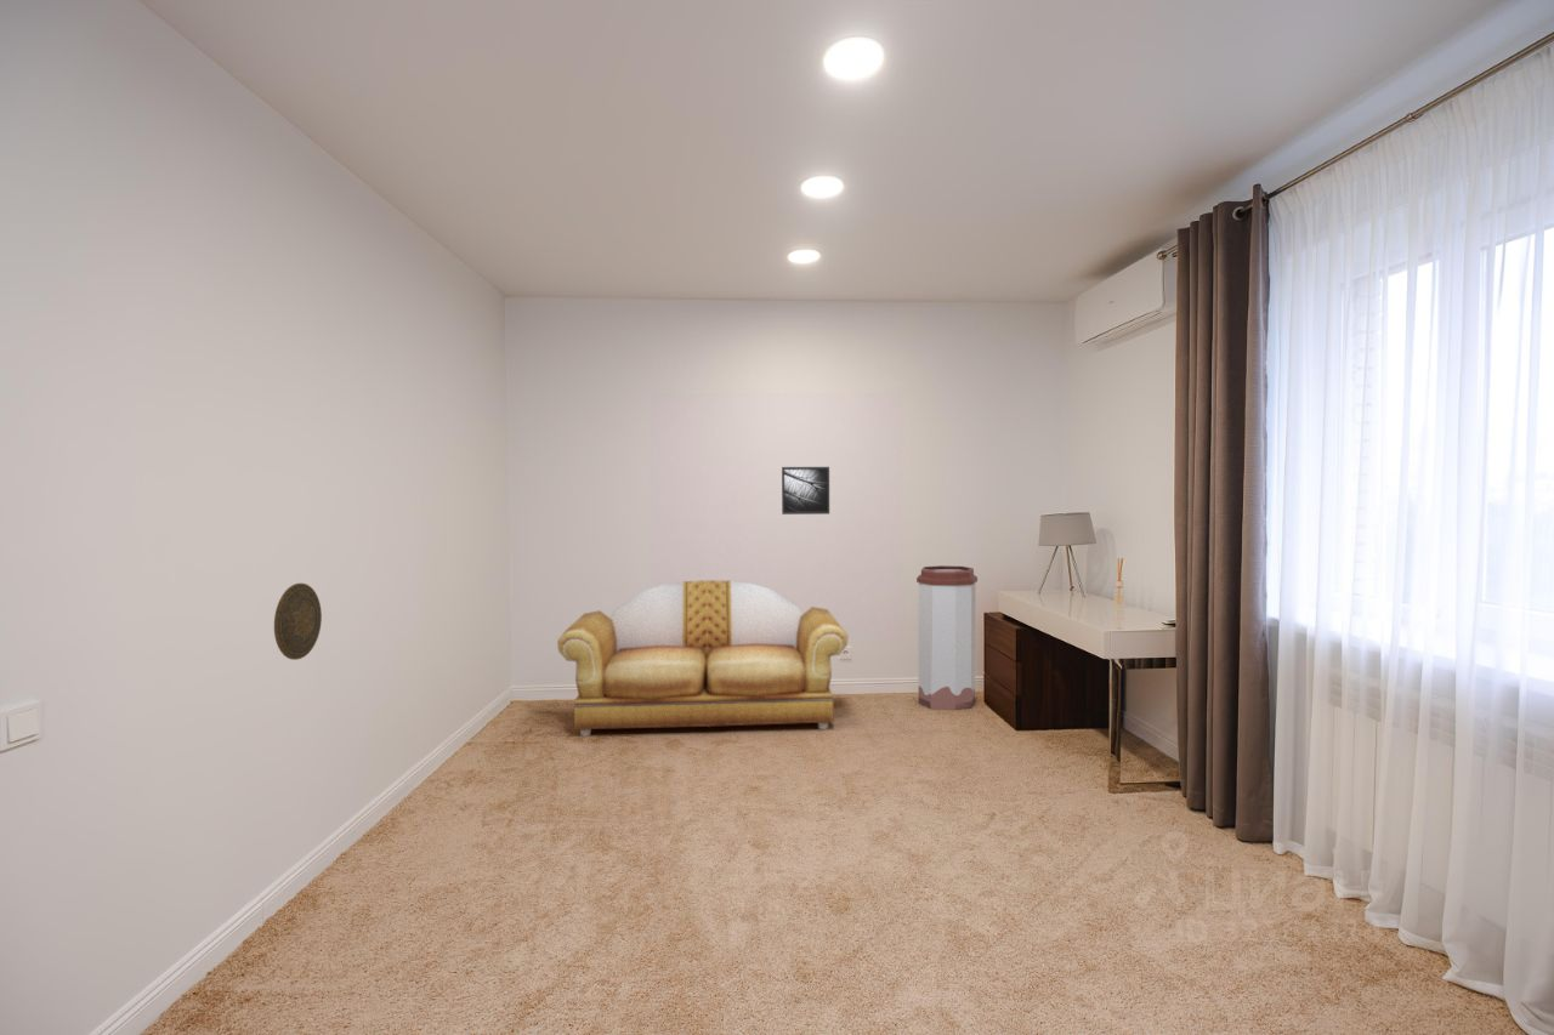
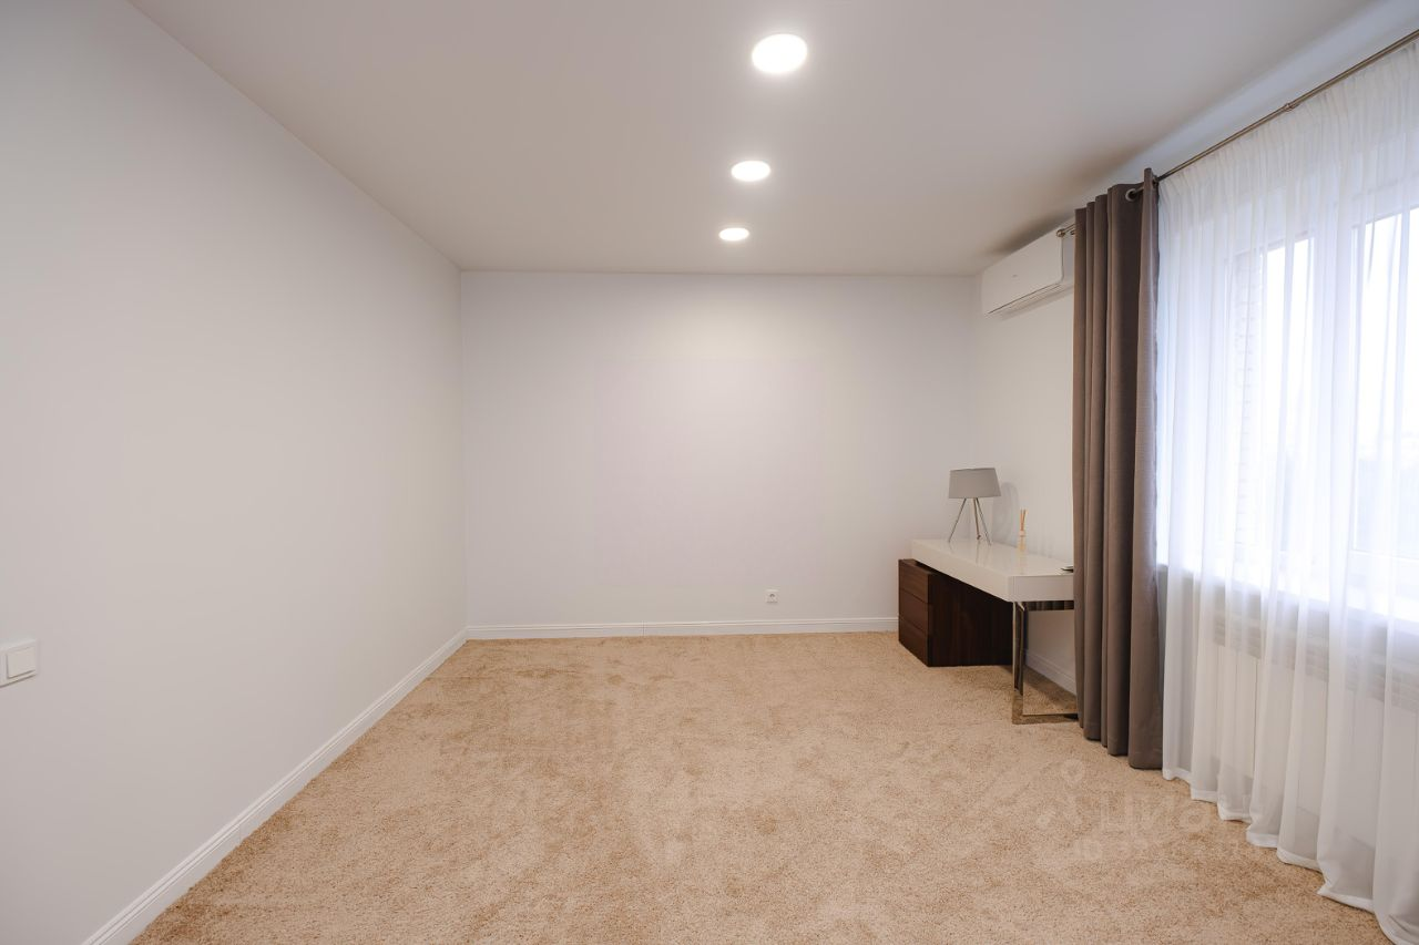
- trash can [915,564,979,711]
- sofa [556,579,850,738]
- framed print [781,466,830,516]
- decorative plate [273,582,323,661]
